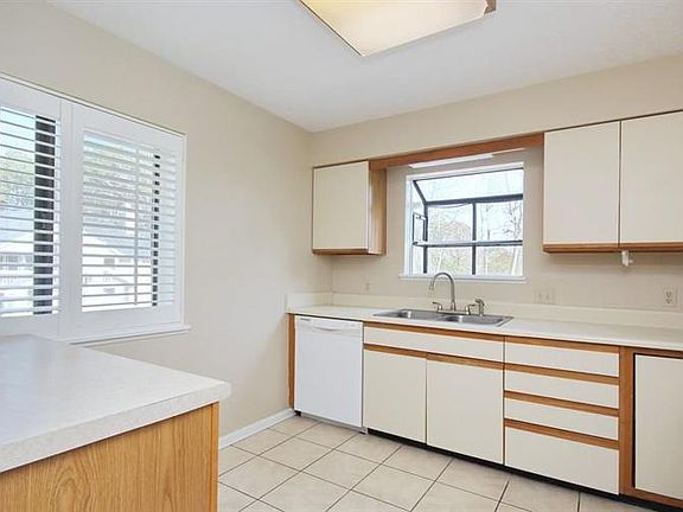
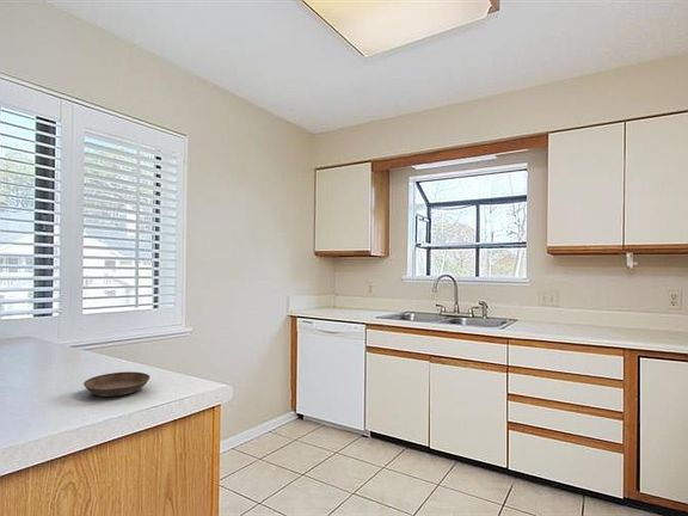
+ saucer [82,370,150,398]
